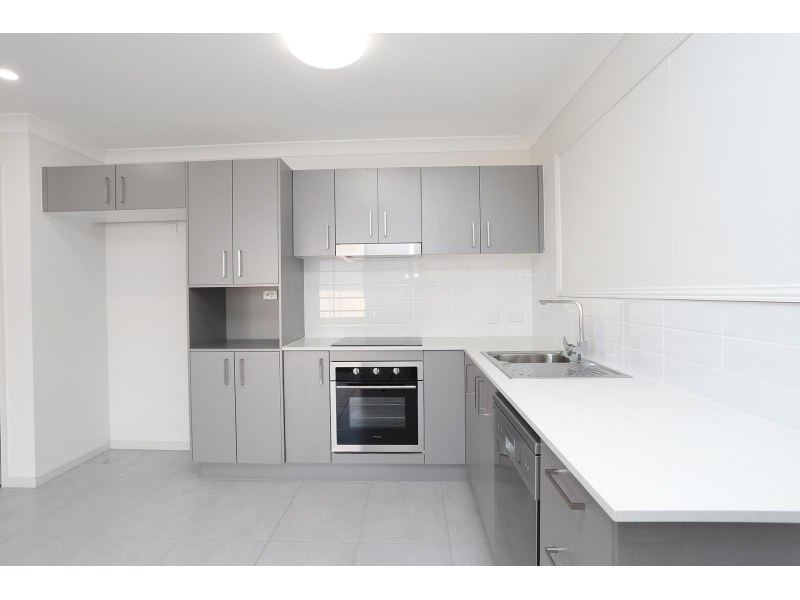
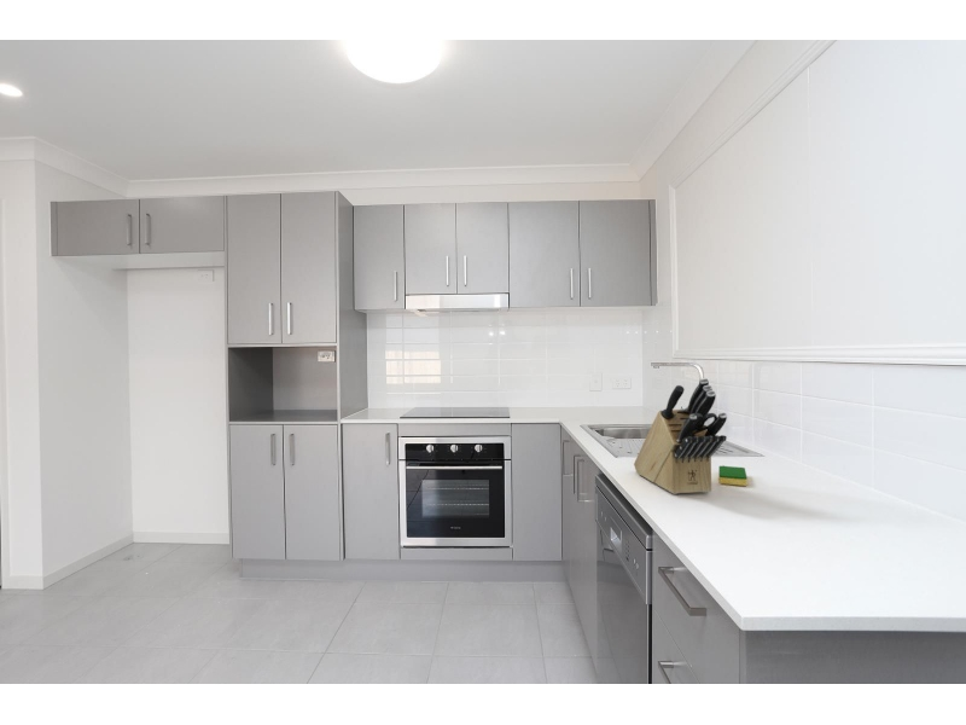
+ knife block [633,377,728,495]
+ dish sponge [717,465,749,487]
